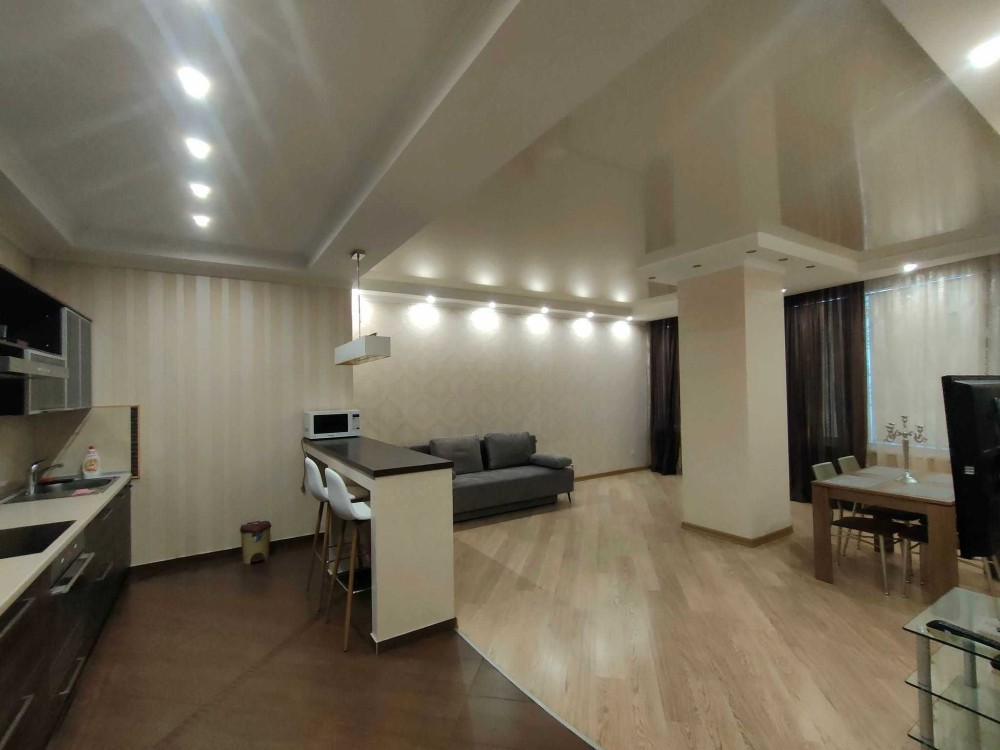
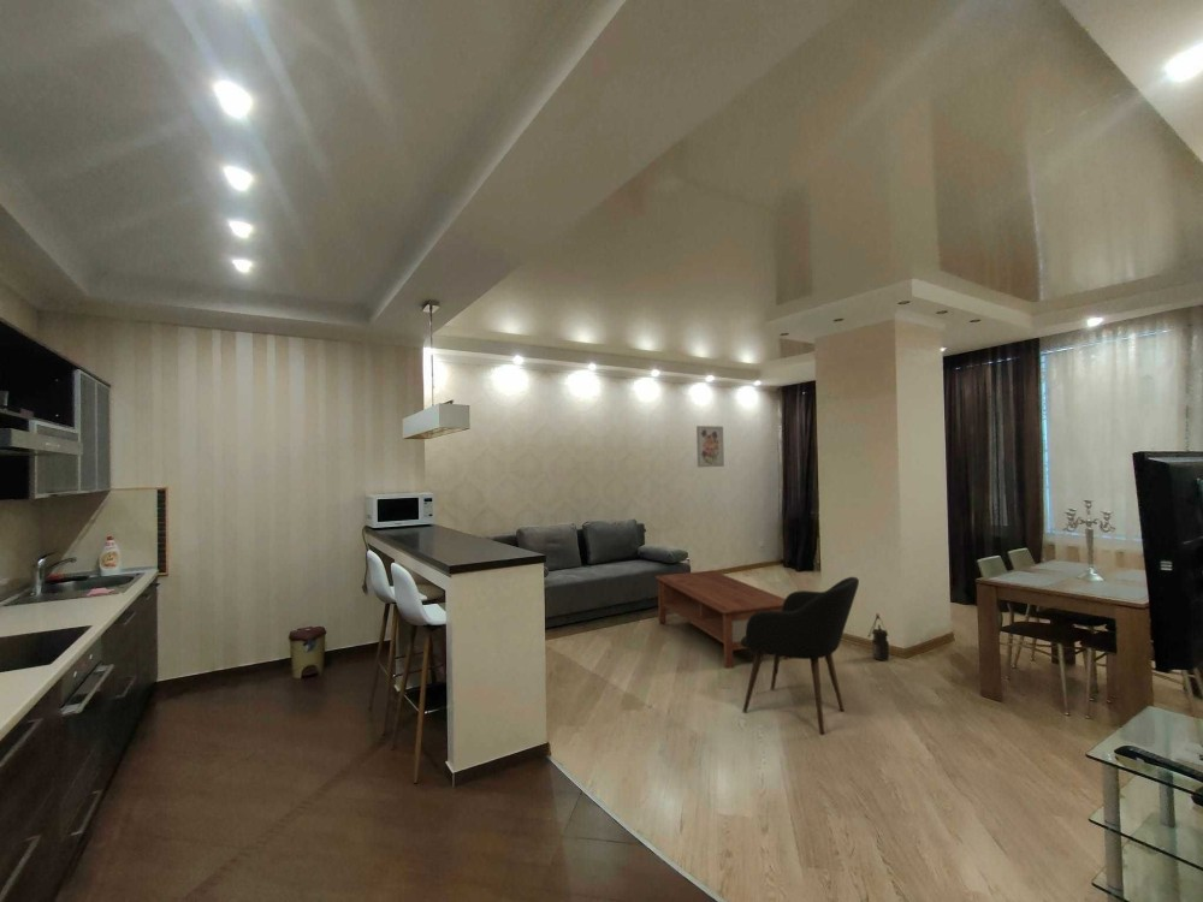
+ wall art [695,425,725,468]
+ lantern [867,612,890,663]
+ armchair [741,576,860,736]
+ coffee table [653,569,794,670]
